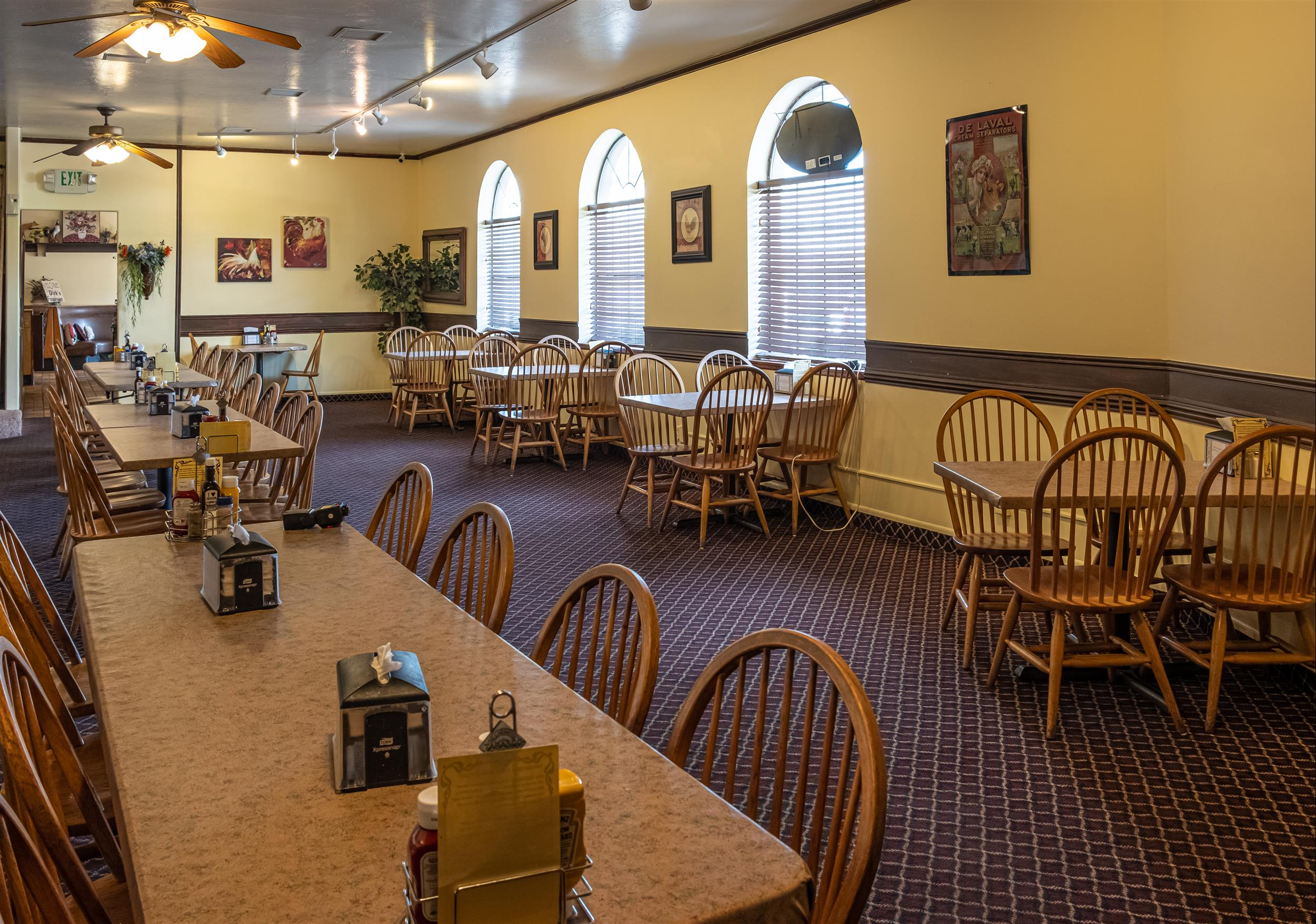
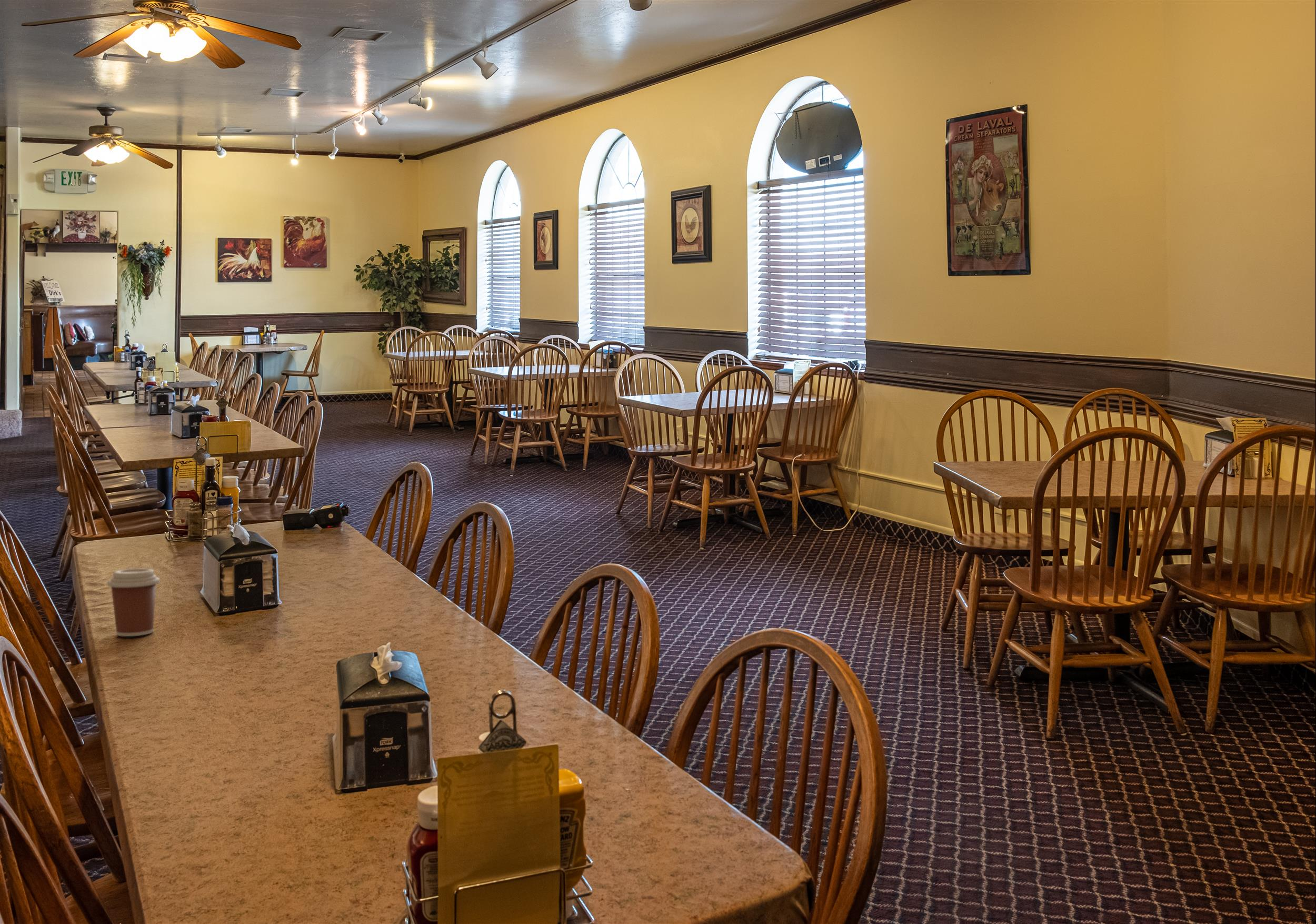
+ coffee cup [107,568,160,637]
